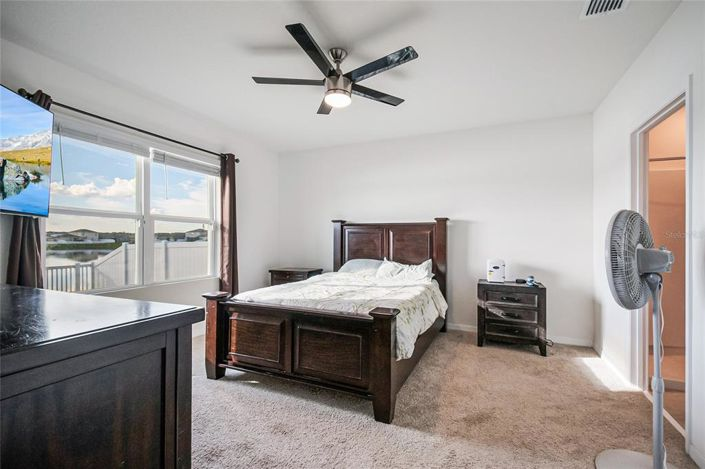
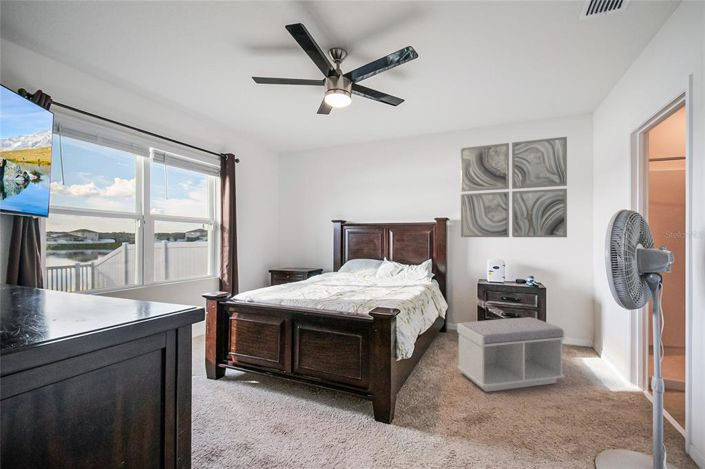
+ bench [456,316,566,393]
+ wall art [460,136,568,238]
